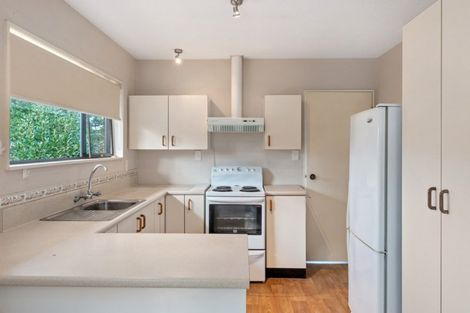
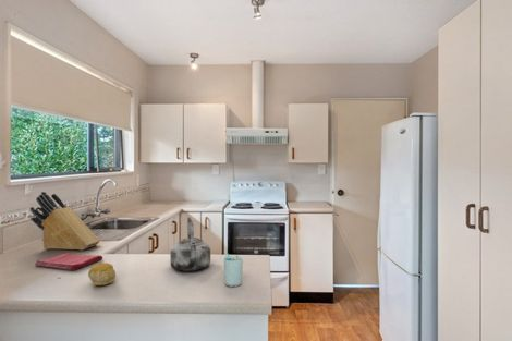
+ knife block [28,191,101,252]
+ cup [223,253,244,288]
+ dish towel [34,252,103,271]
+ fruit [87,261,117,287]
+ kettle [169,216,211,272]
